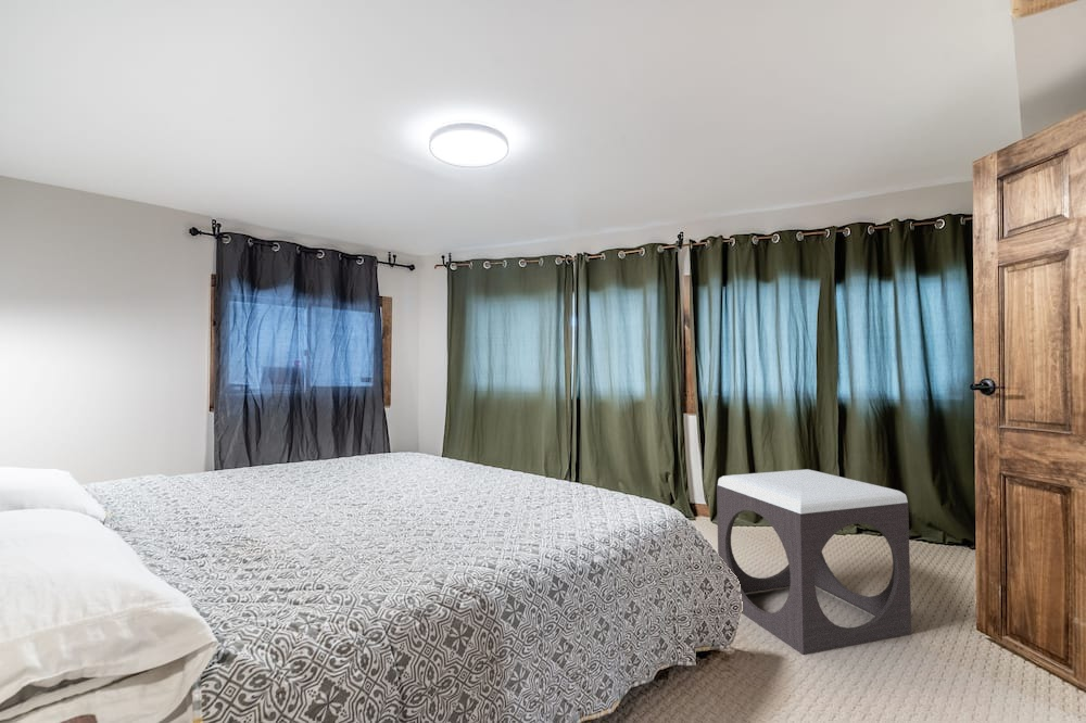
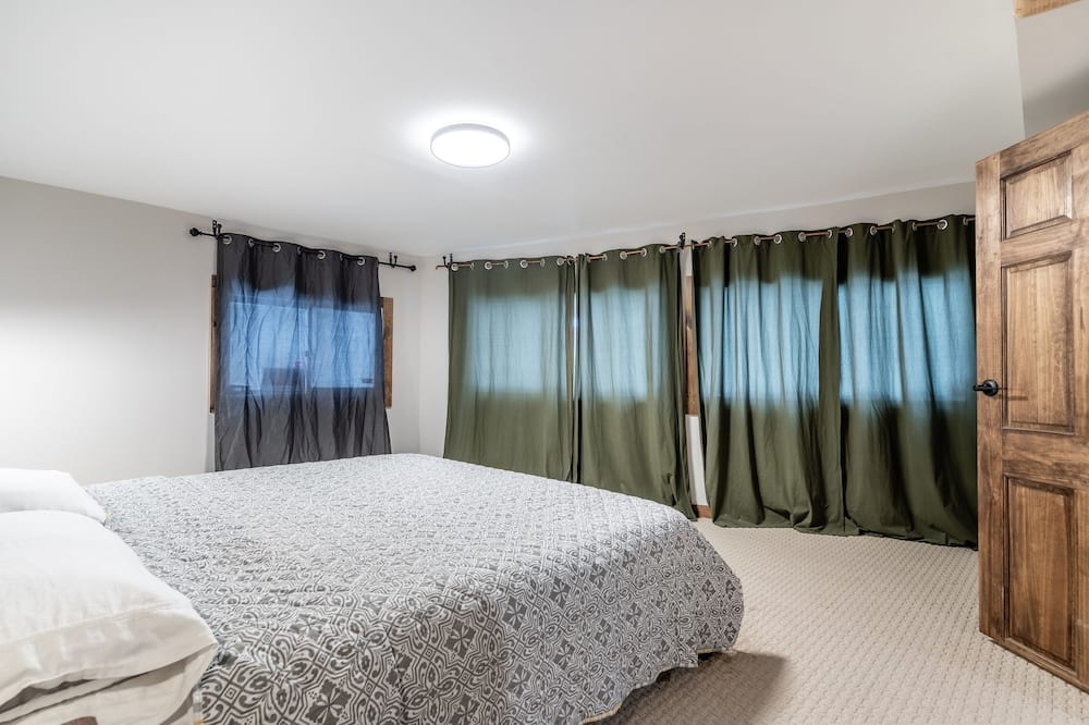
- footstool [716,468,912,656]
